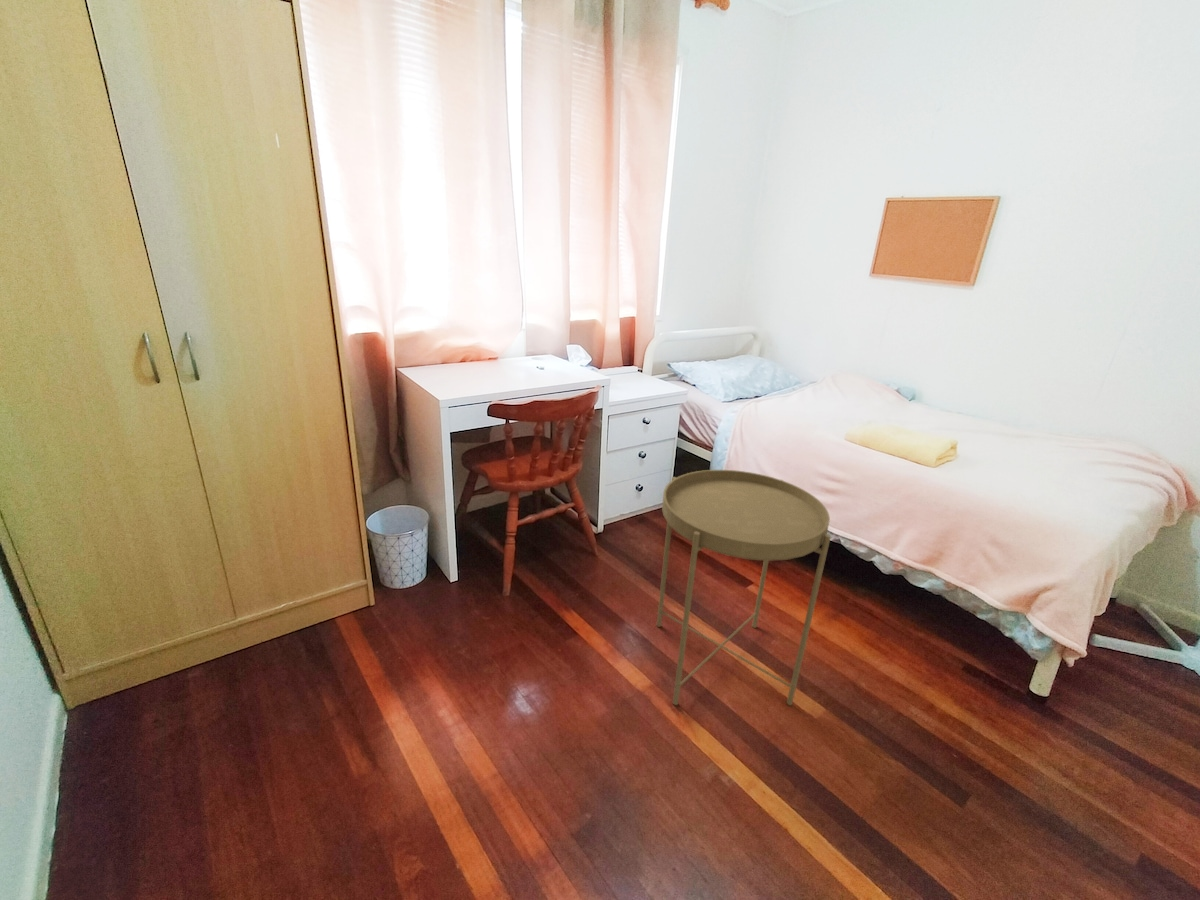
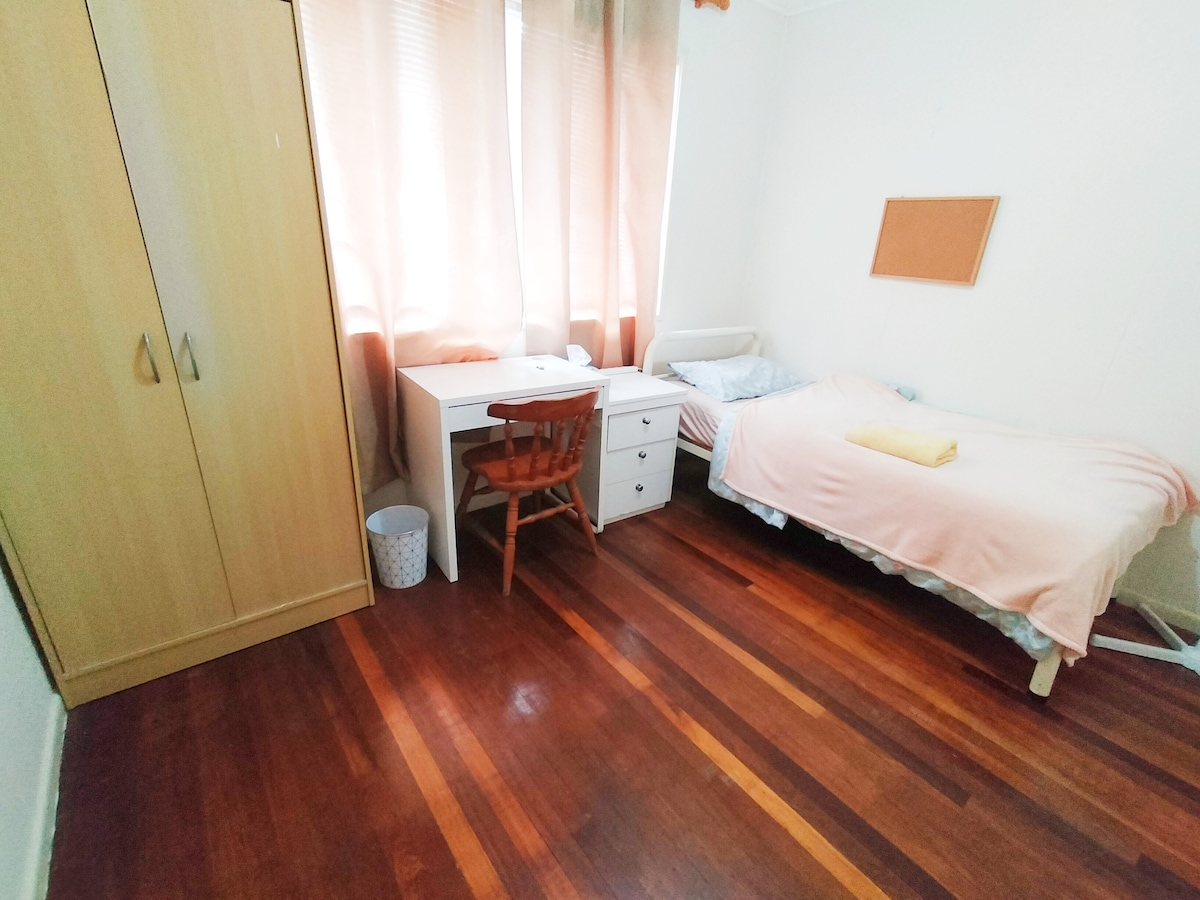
- side table [656,469,832,706]
